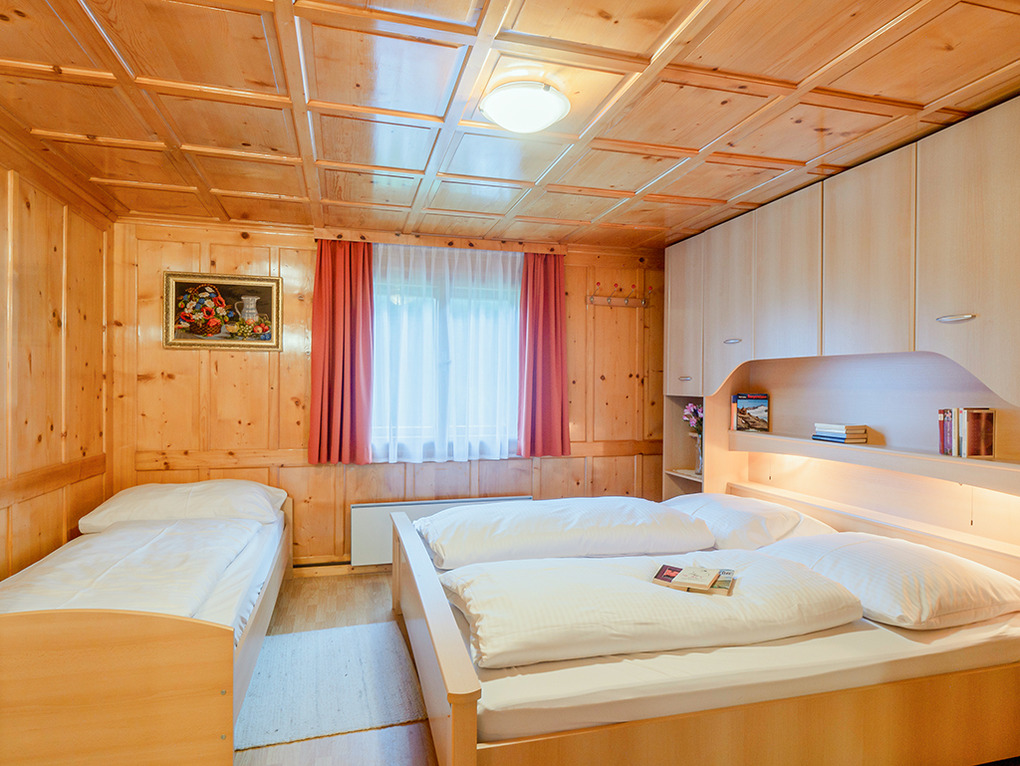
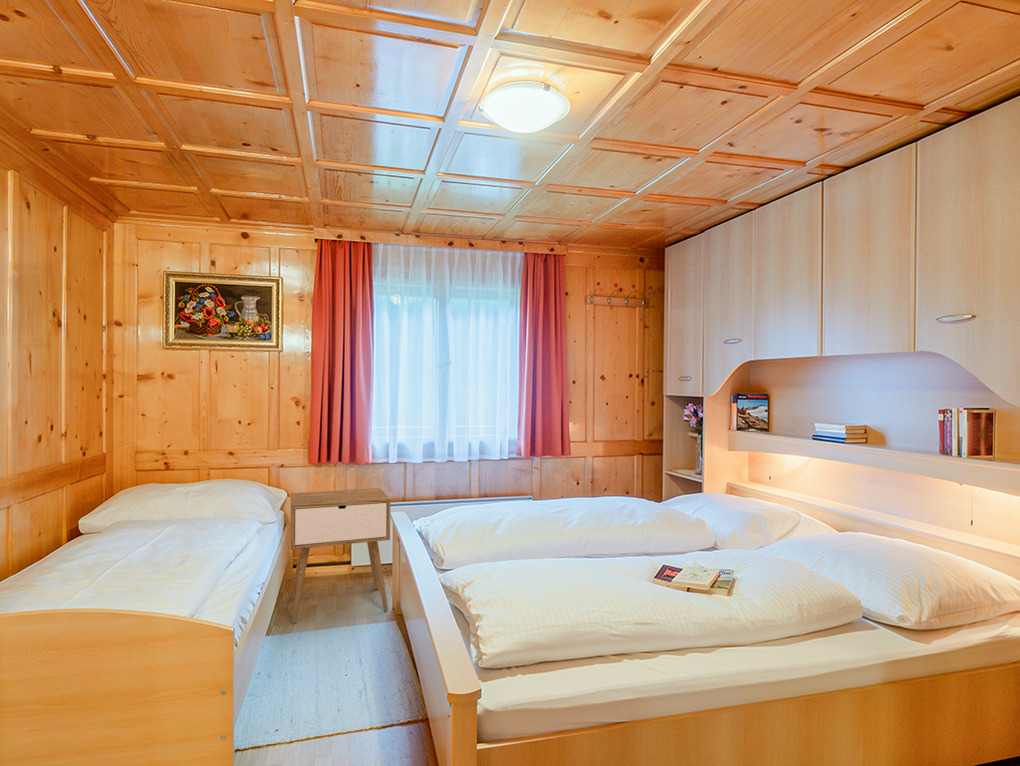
+ nightstand [289,487,391,625]
